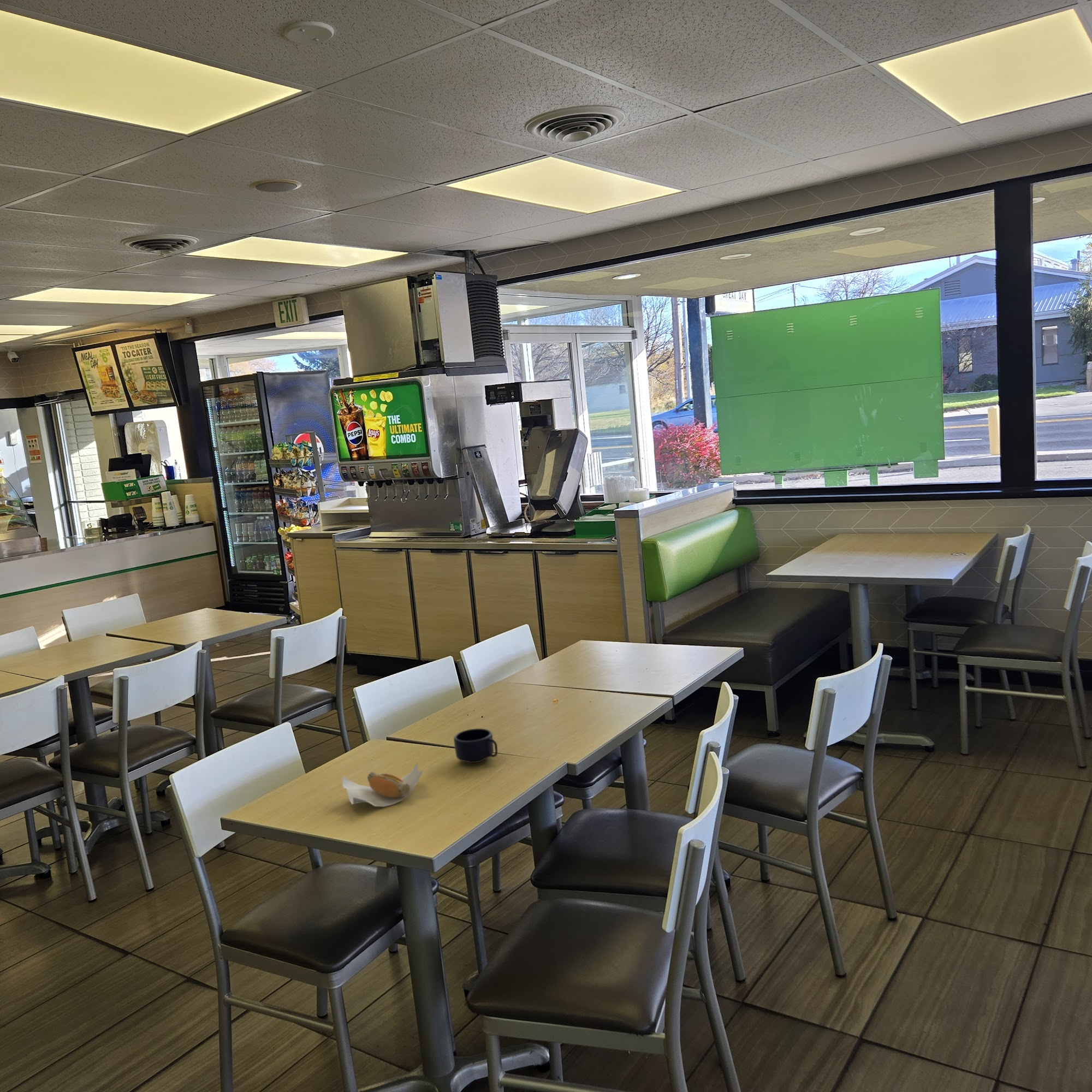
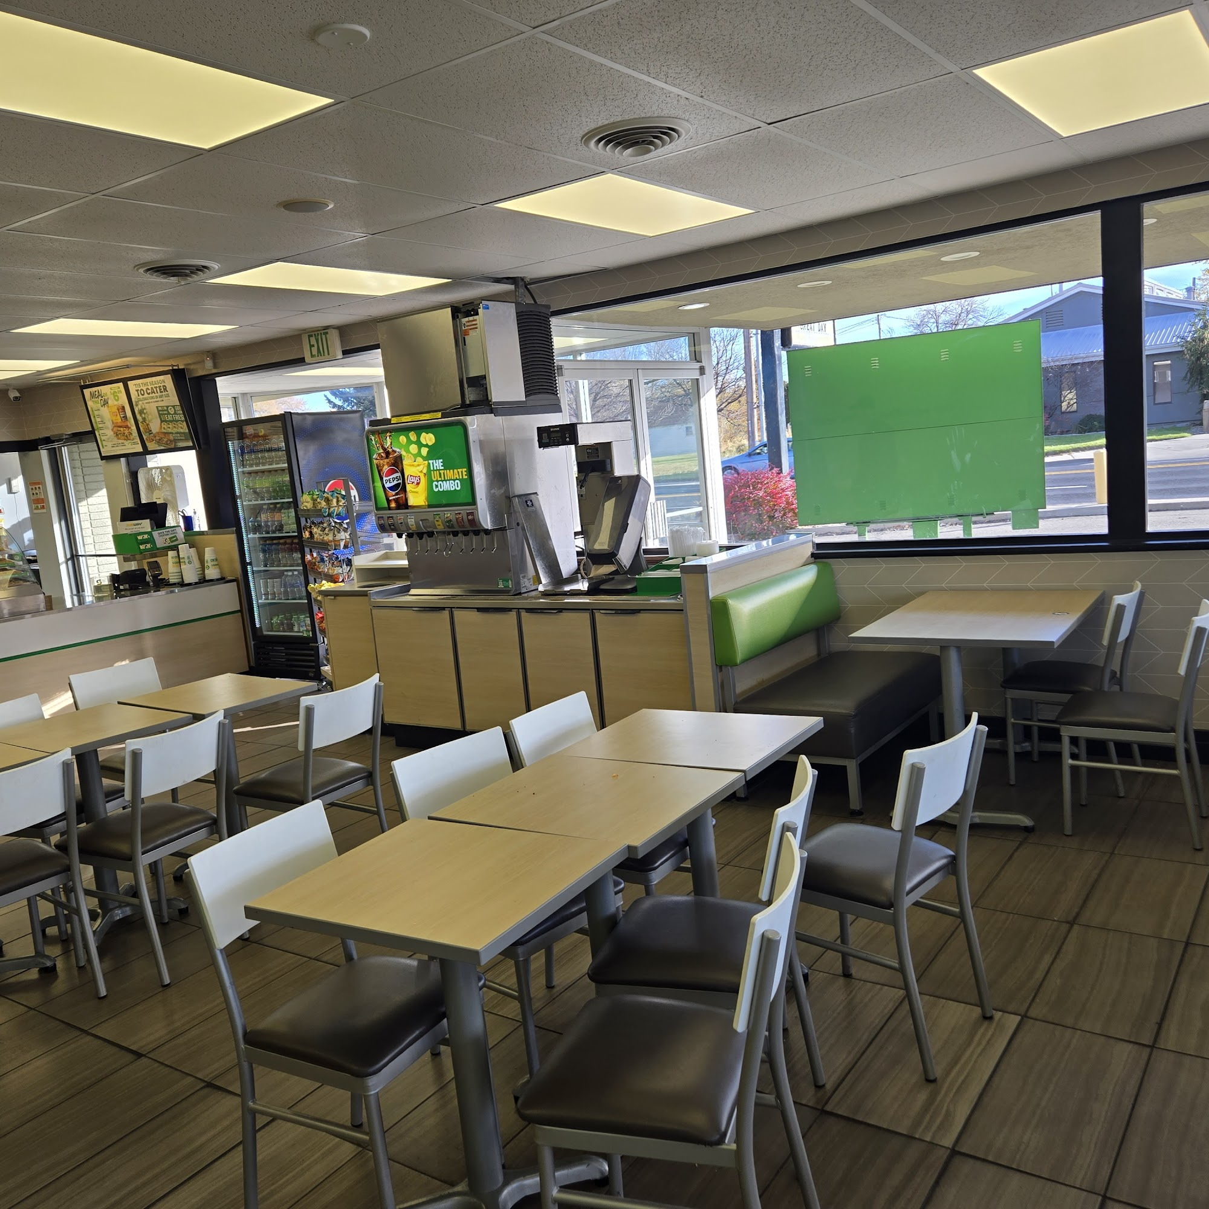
- mug [453,728,498,763]
- hot dog [342,763,424,807]
